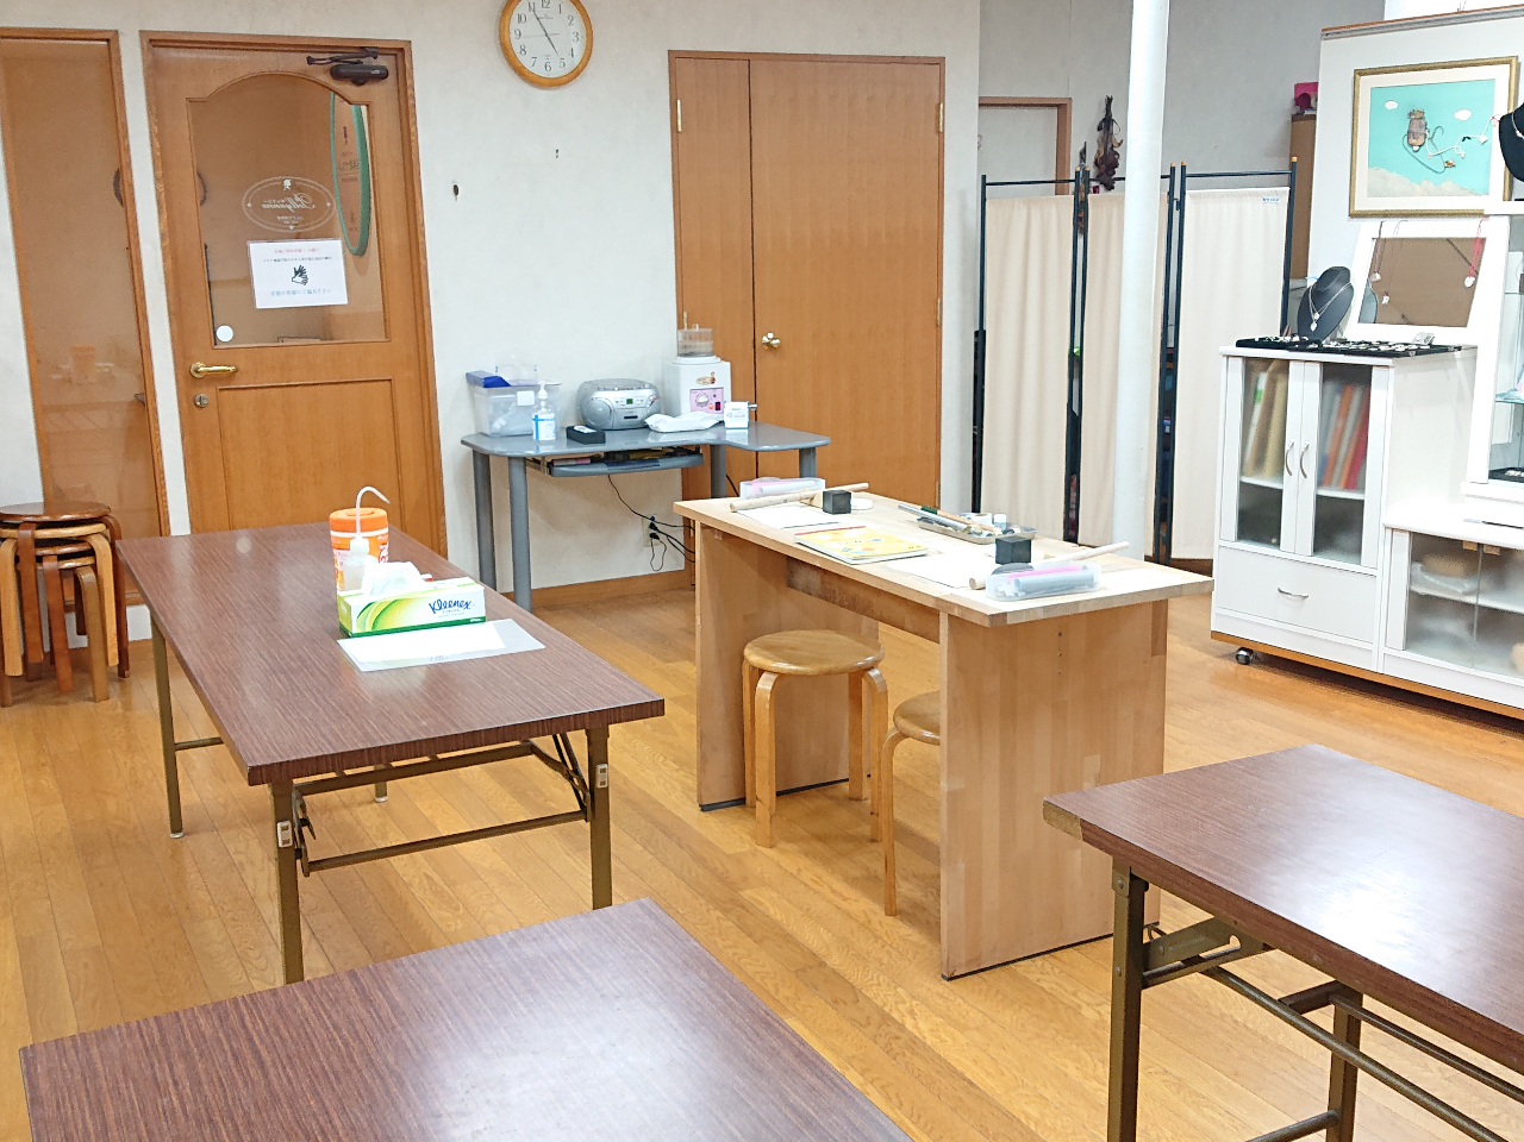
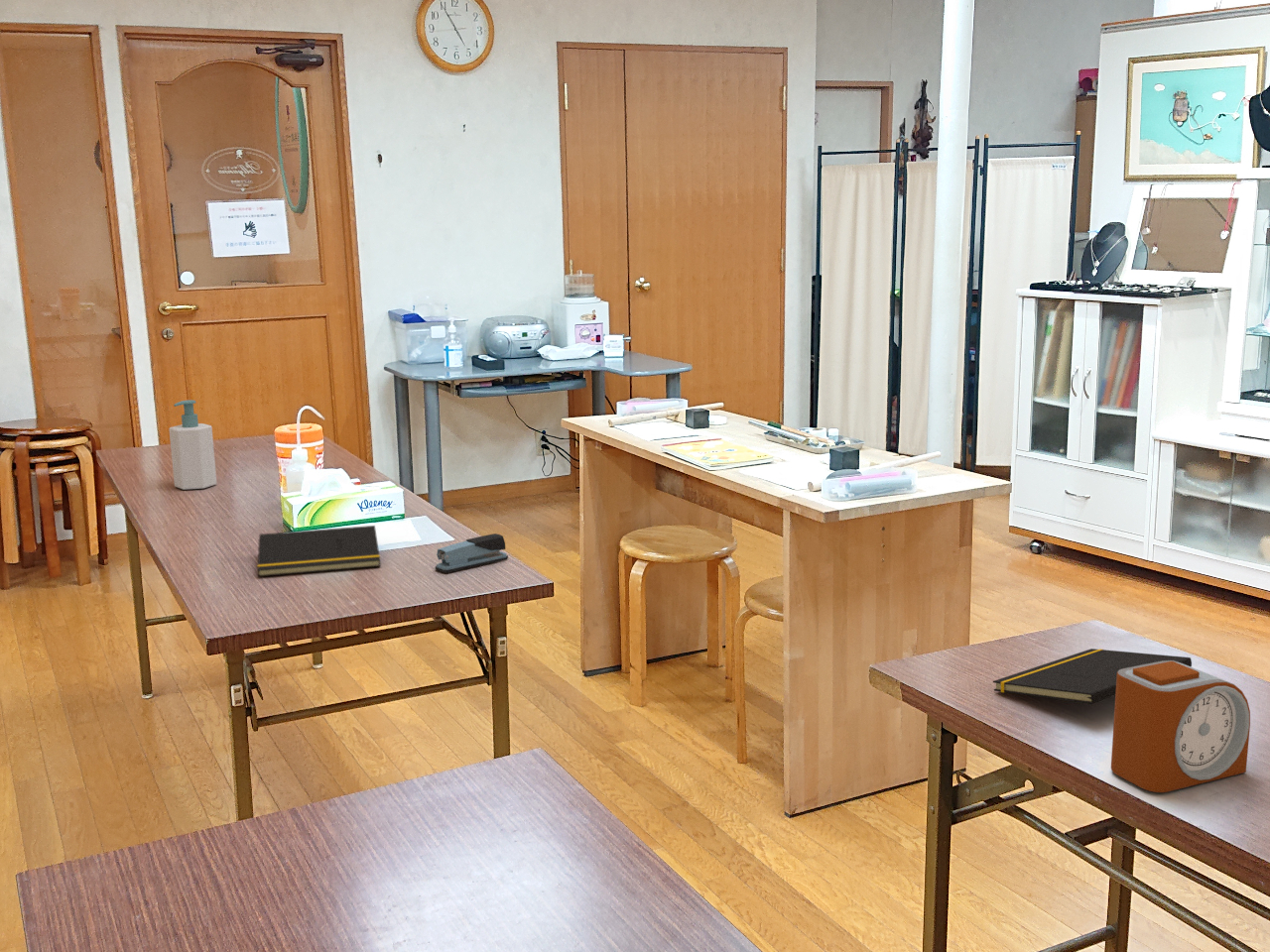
+ notepad [992,648,1193,705]
+ stapler [435,533,509,573]
+ alarm clock [1110,660,1251,793]
+ soap bottle [168,399,217,491]
+ notepad [257,525,381,577]
